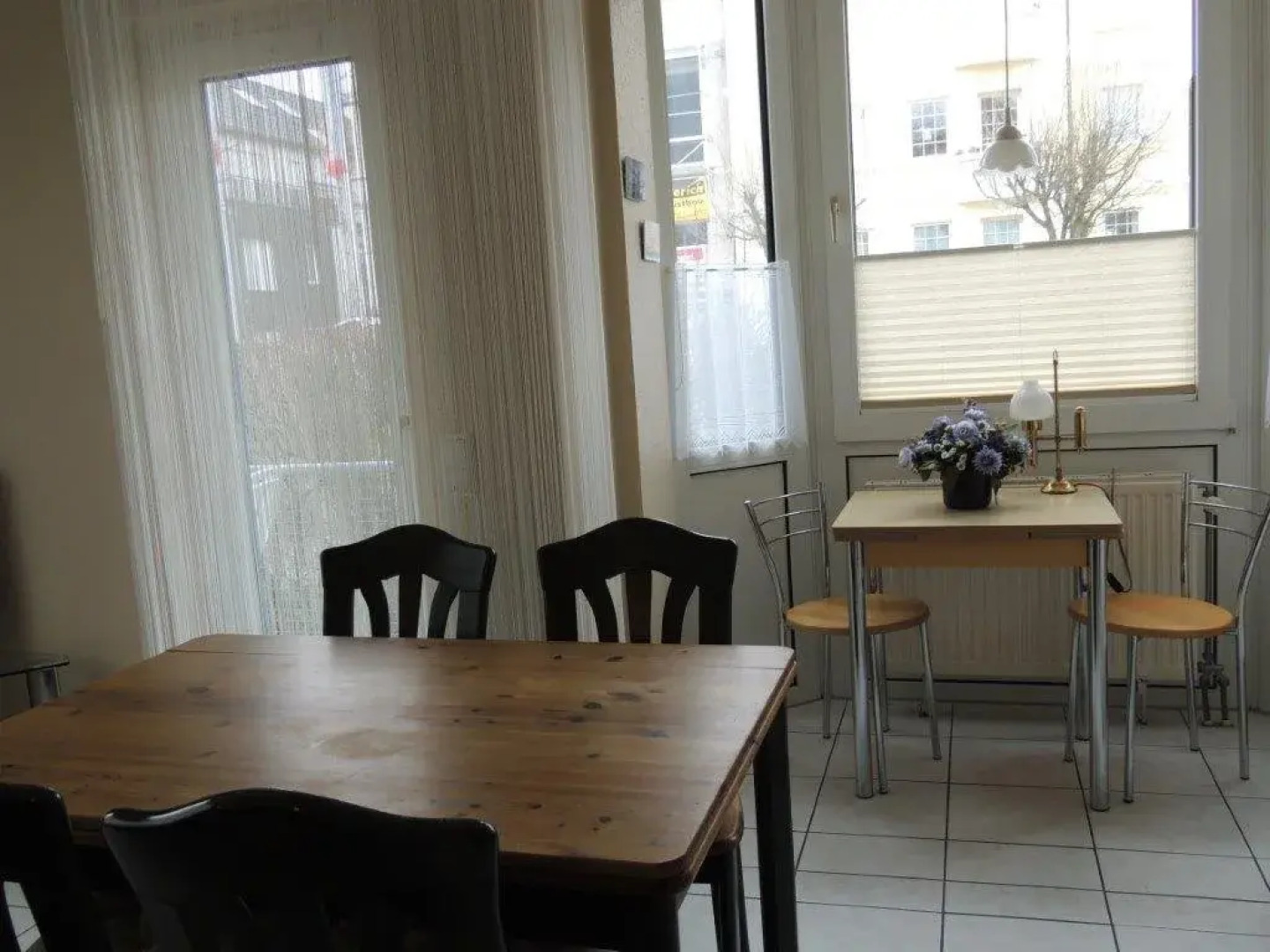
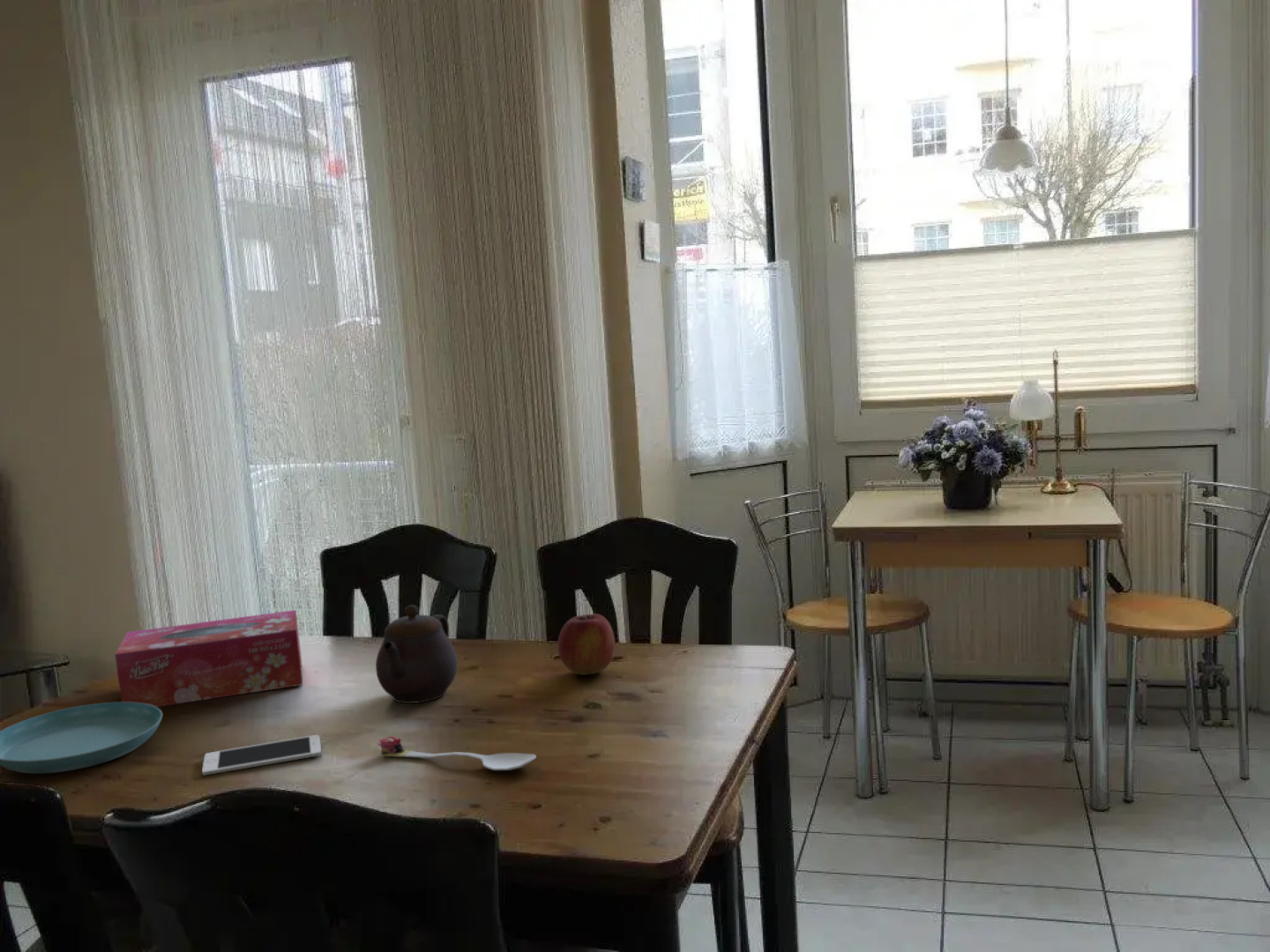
+ tissue box [114,609,303,708]
+ teapot [375,604,458,704]
+ apple [557,613,616,676]
+ saucer [0,701,163,775]
+ spoon [377,736,537,771]
+ cell phone [201,734,322,777]
